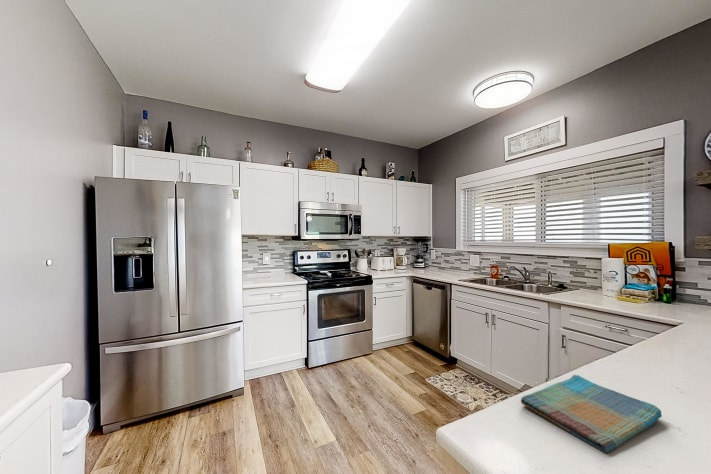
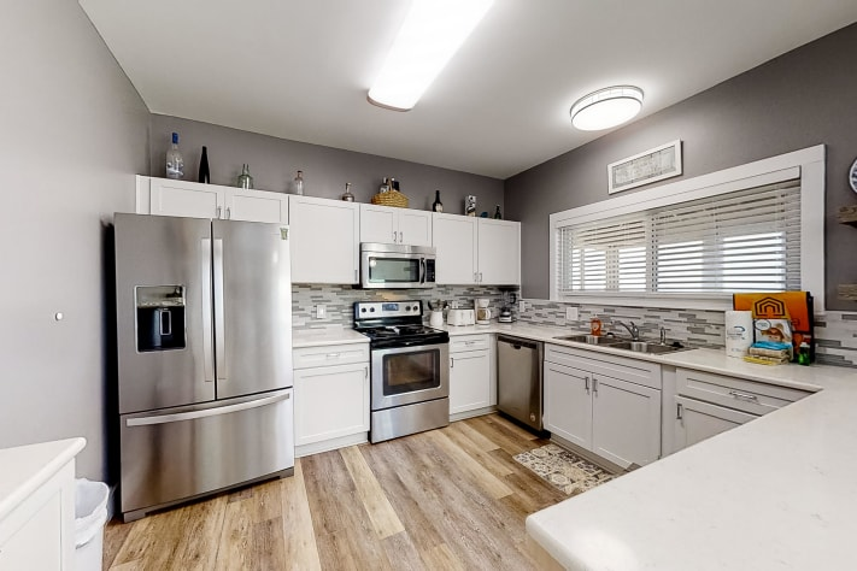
- dish towel [520,374,663,454]
